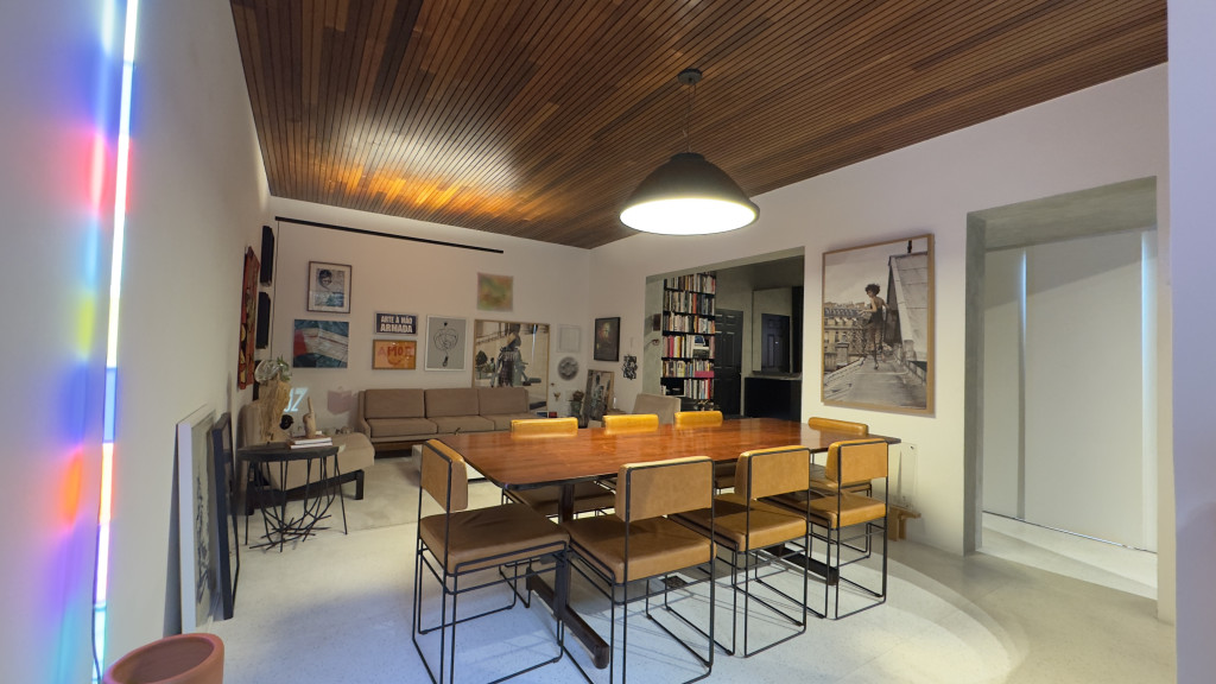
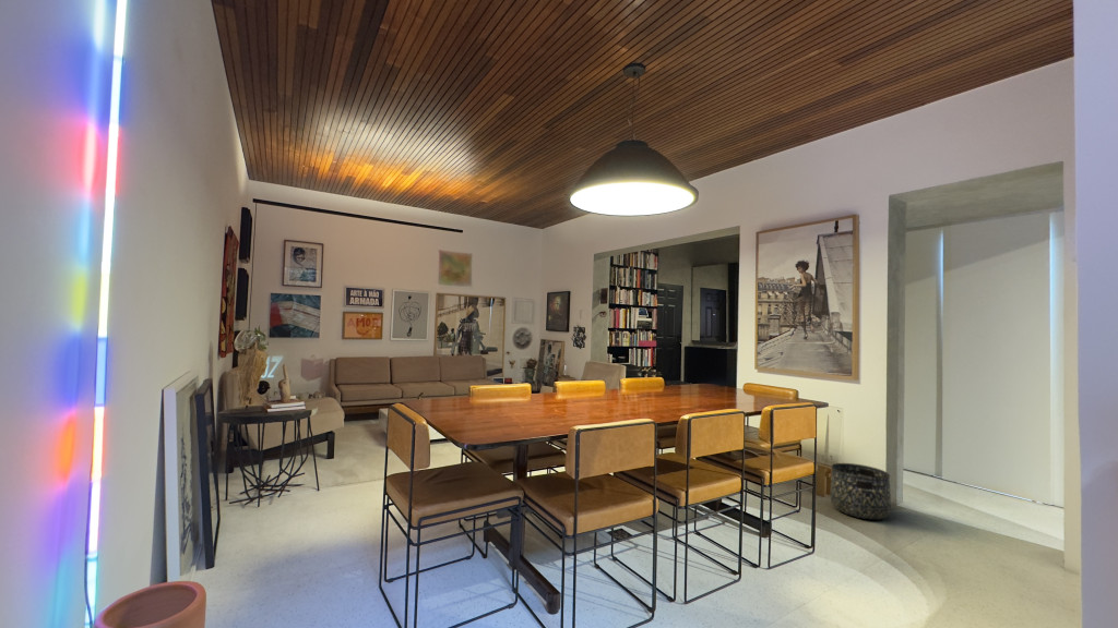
+ basket [830,462,892,520]
